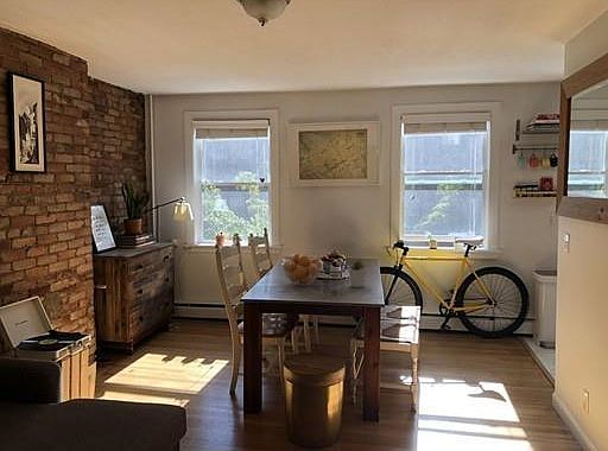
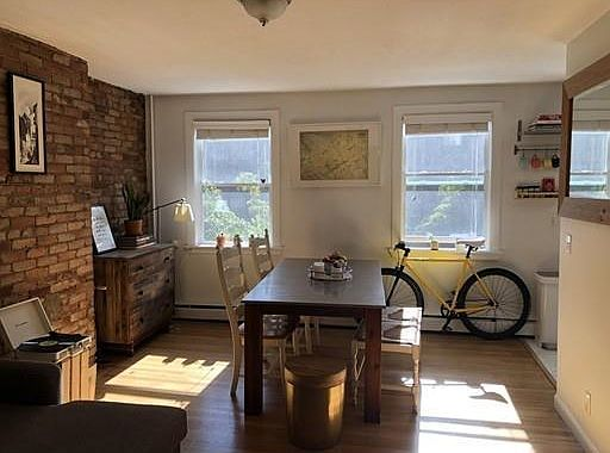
- potted plant [347,258,368,288]
- fruit basket [281,252,324,287]
